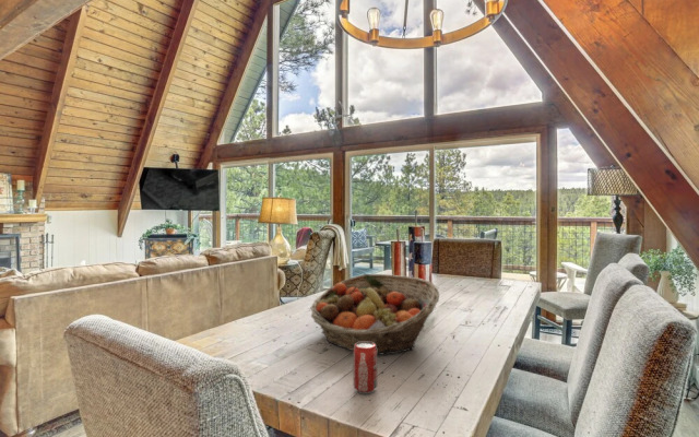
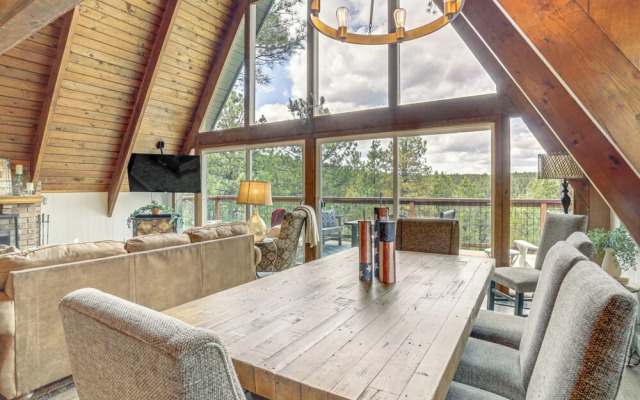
- beverage can [352,342,378,395]
- fruit basket [310,273,440,356]
